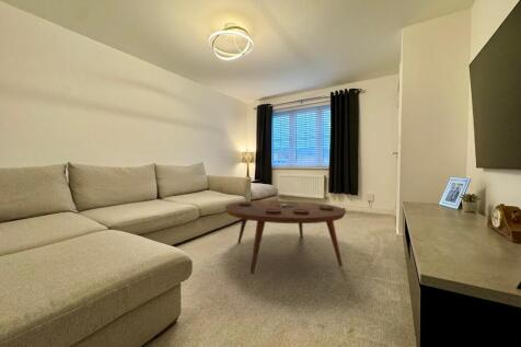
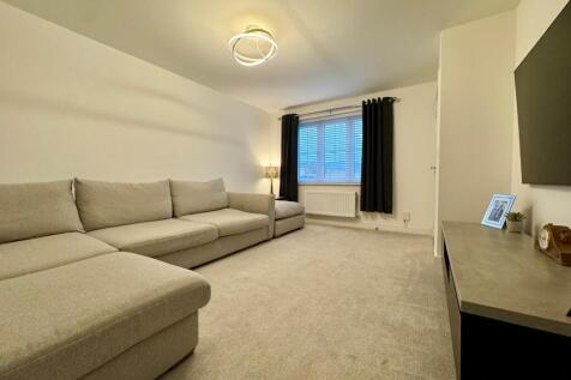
- coffee table [224,199,347,276]
